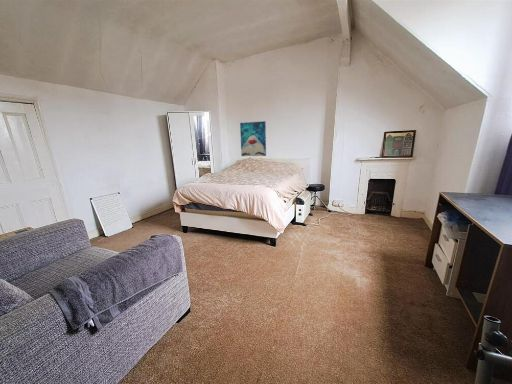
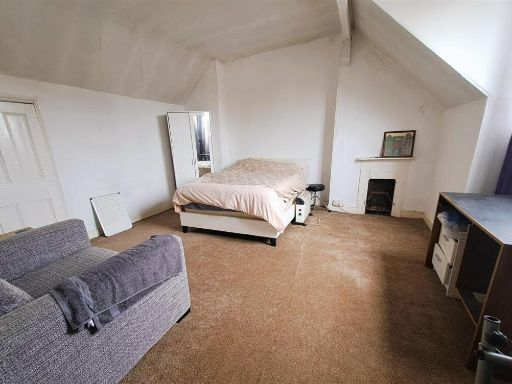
- wall art [239,120,267,157]
